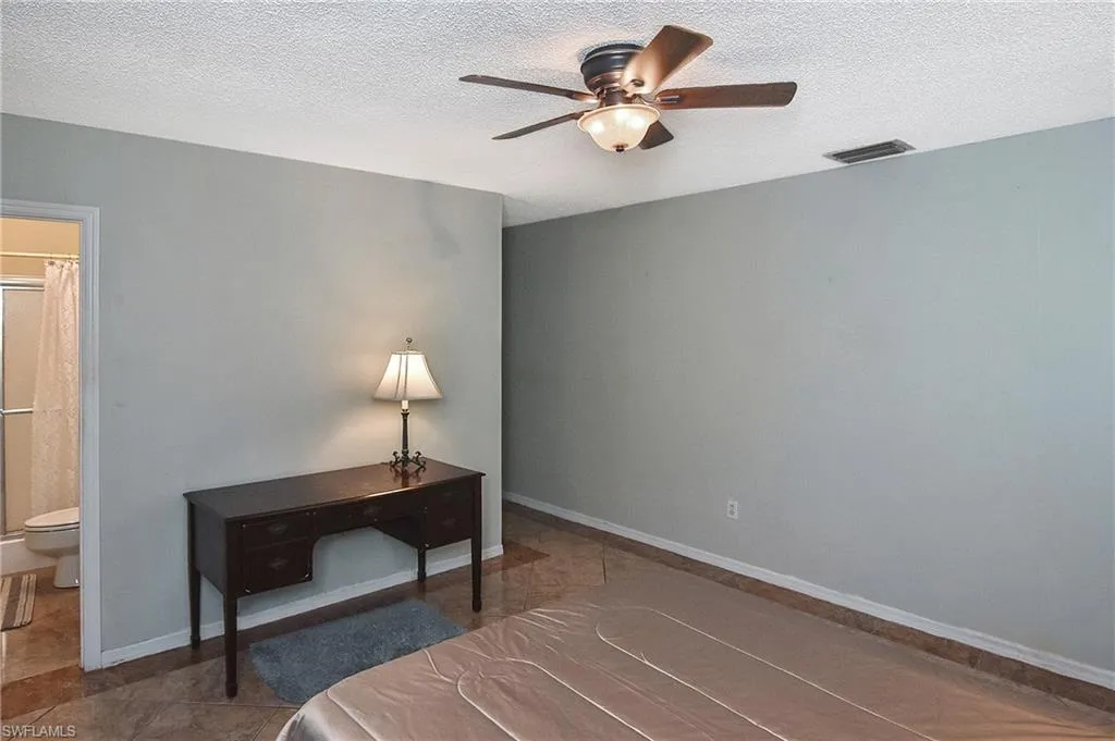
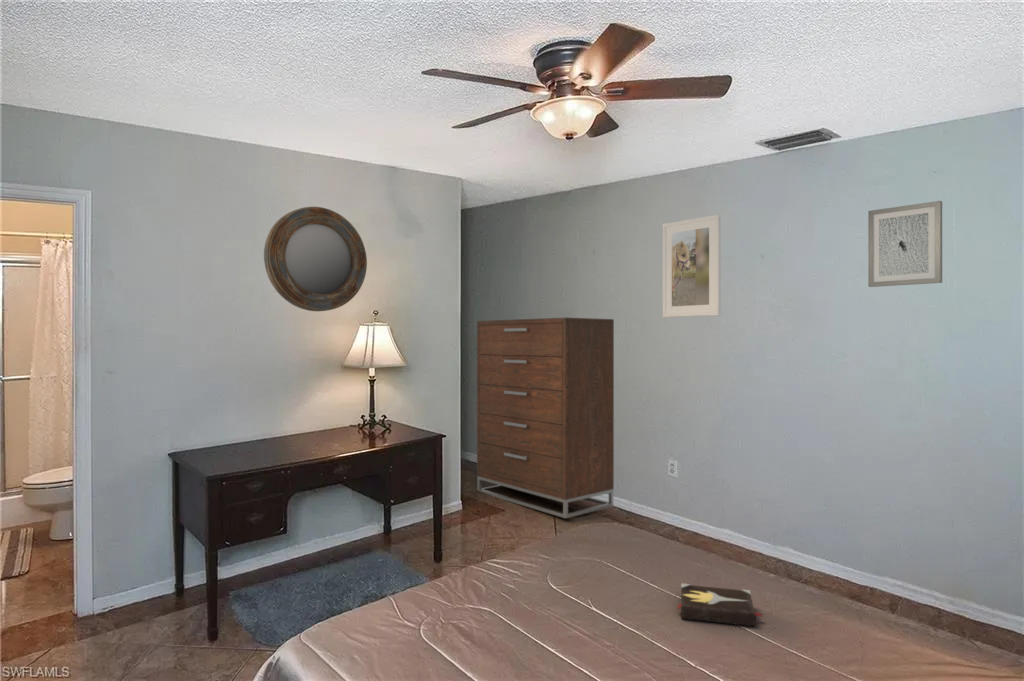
+ home mirror [263,206,368,312]
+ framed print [662,214,721,318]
+ hardback book [677,582,765,627]
+ wall art [867,200,943,288]
+ dresser [476,317,615,519]
